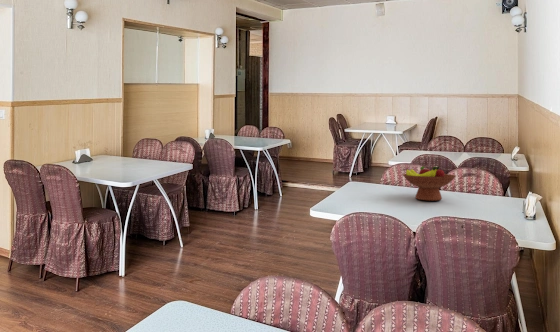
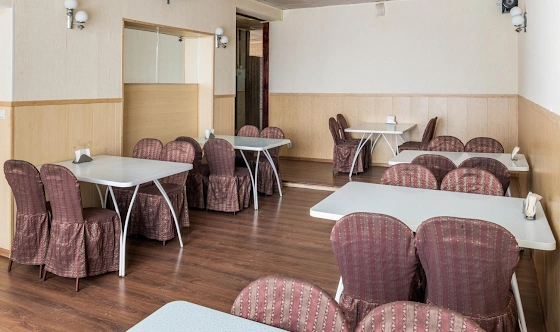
- fruit bowl [402,165,457,201]
